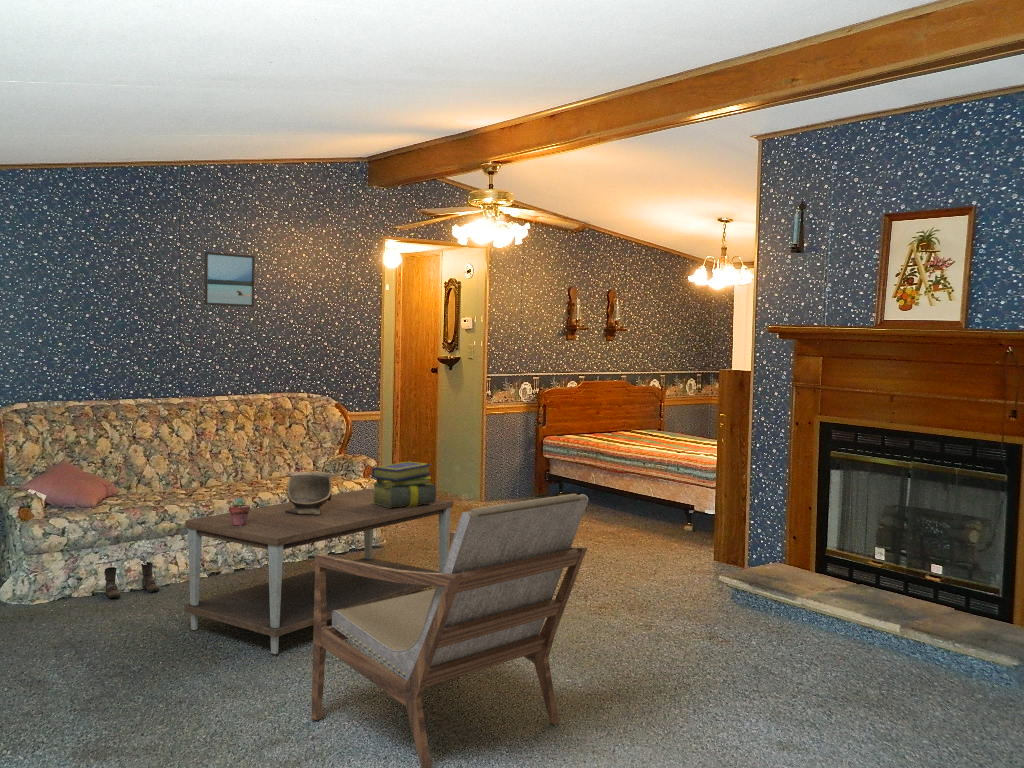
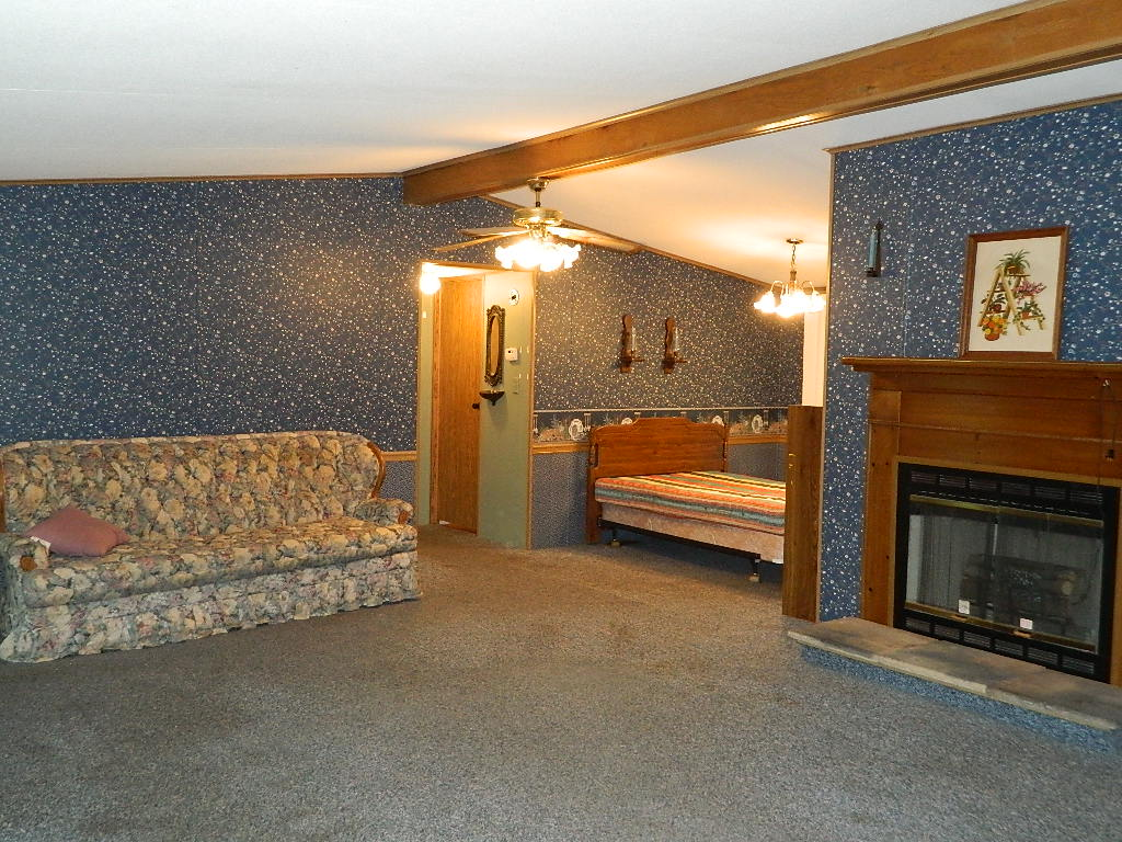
- boots [103,561,160,599]
- coffee table [183,488,454,655]
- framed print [203,251,256,308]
- decorative bowl [285,471,338,515]
- armchair [310,493,589,768]
- potted succulent [228,497,251,526]
- stack of books [370,461,437,508]
